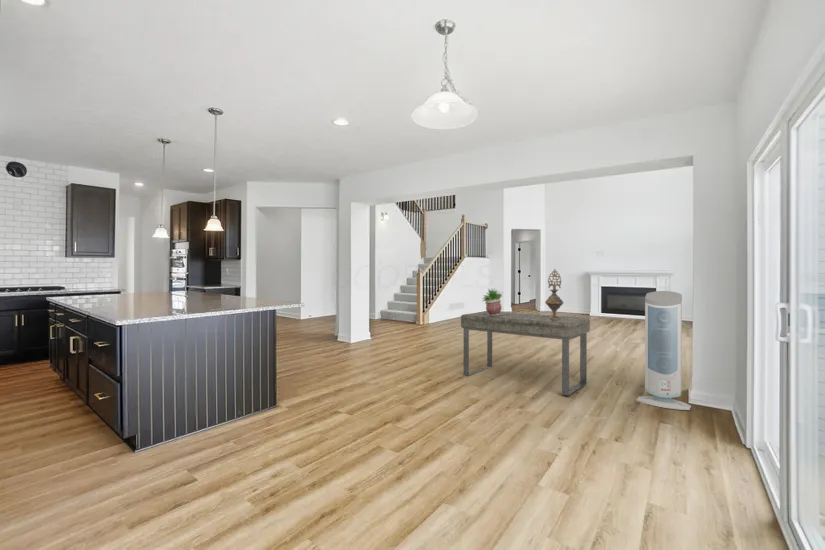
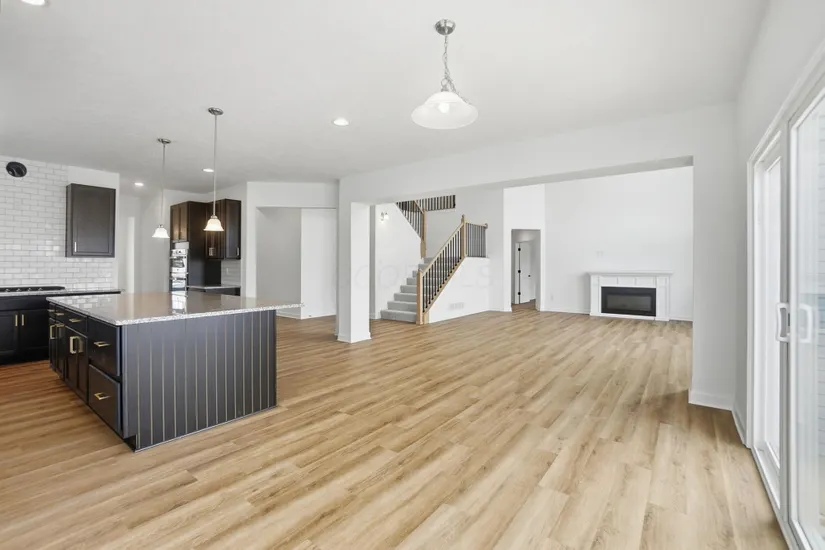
- decorative urn [544,268,565,319]
- potted plant [481,287,503,316]
- bench [460,310,591,397]
- air purifier [635,290,692,411]
